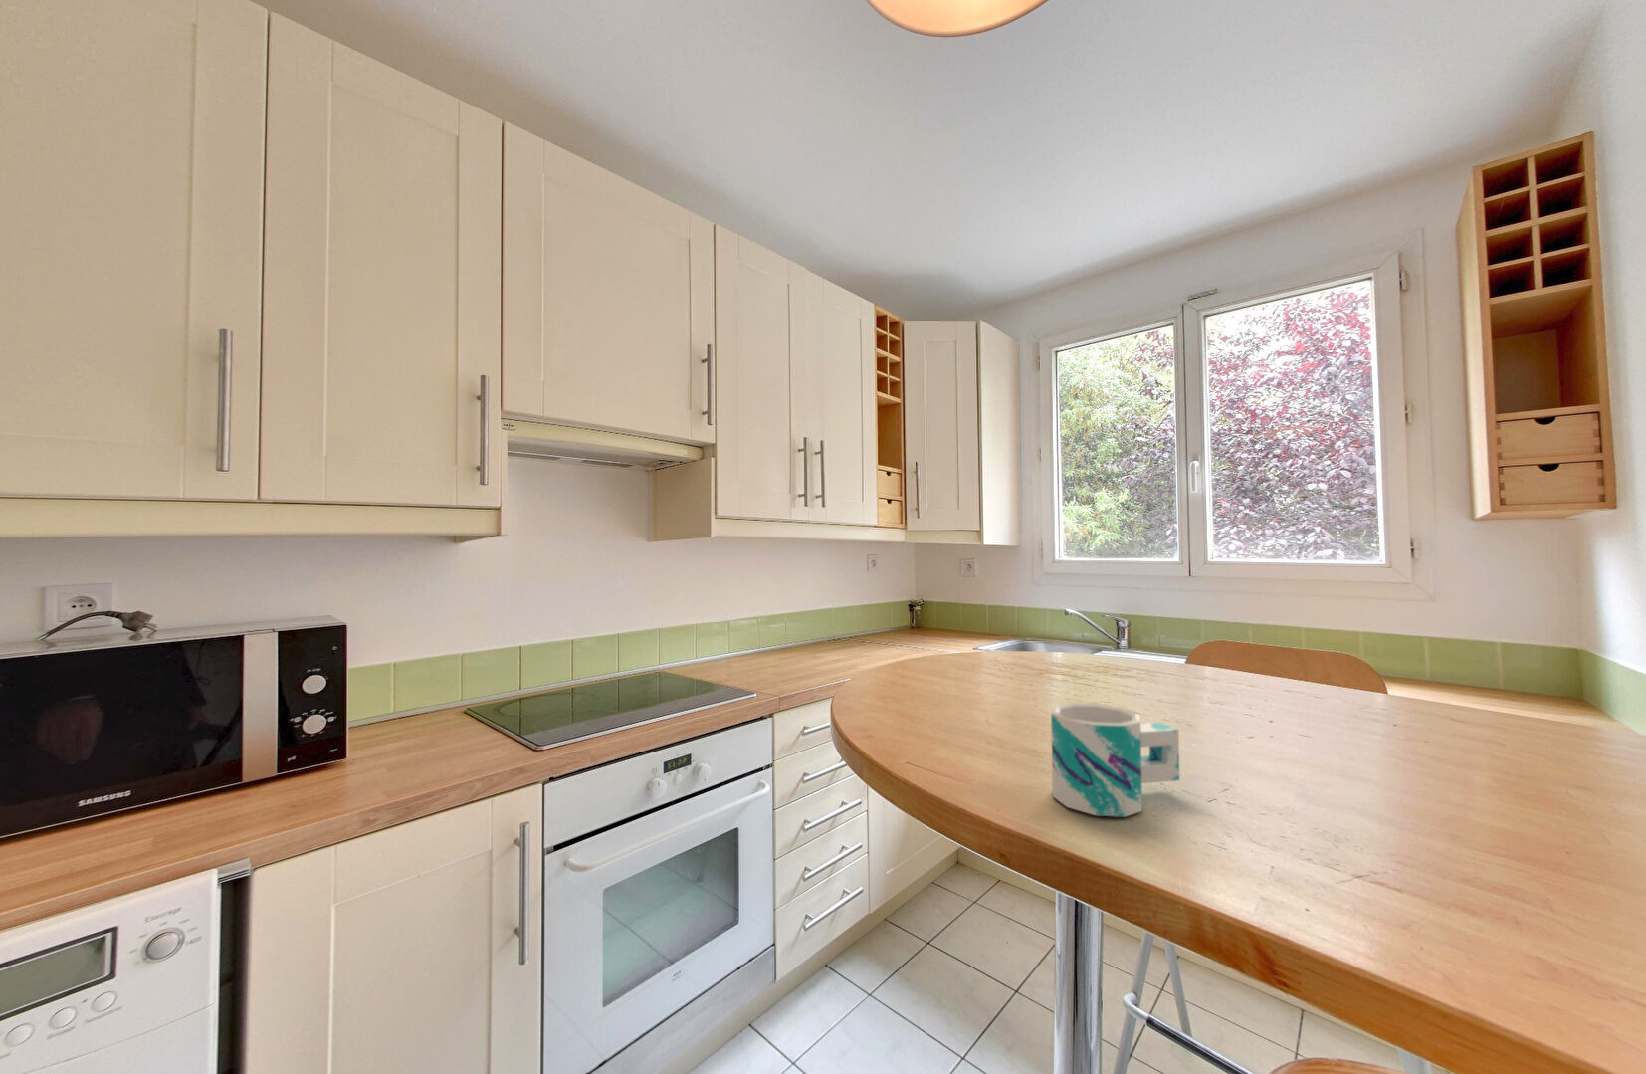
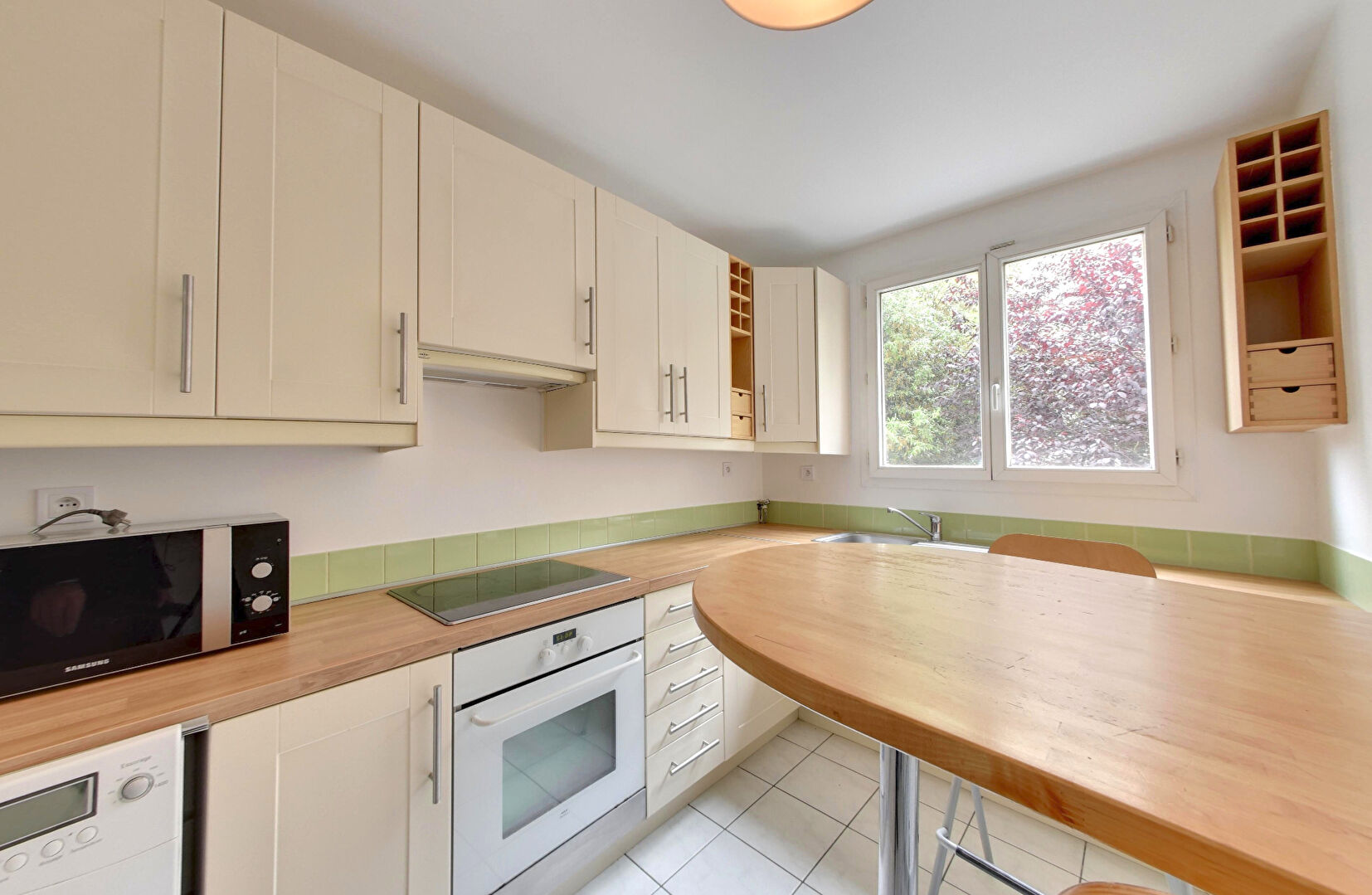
- mug [1050,702,1181,818]
